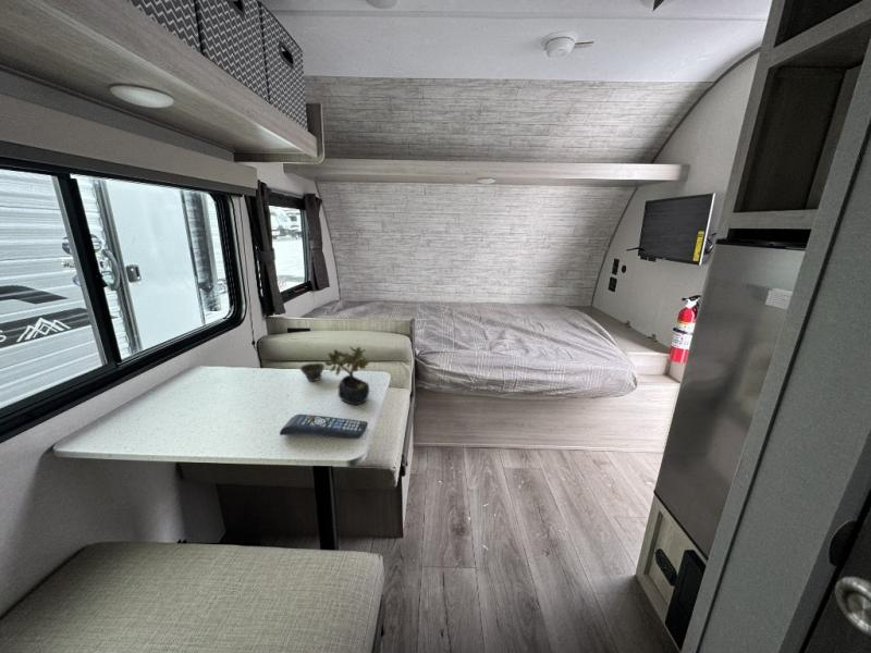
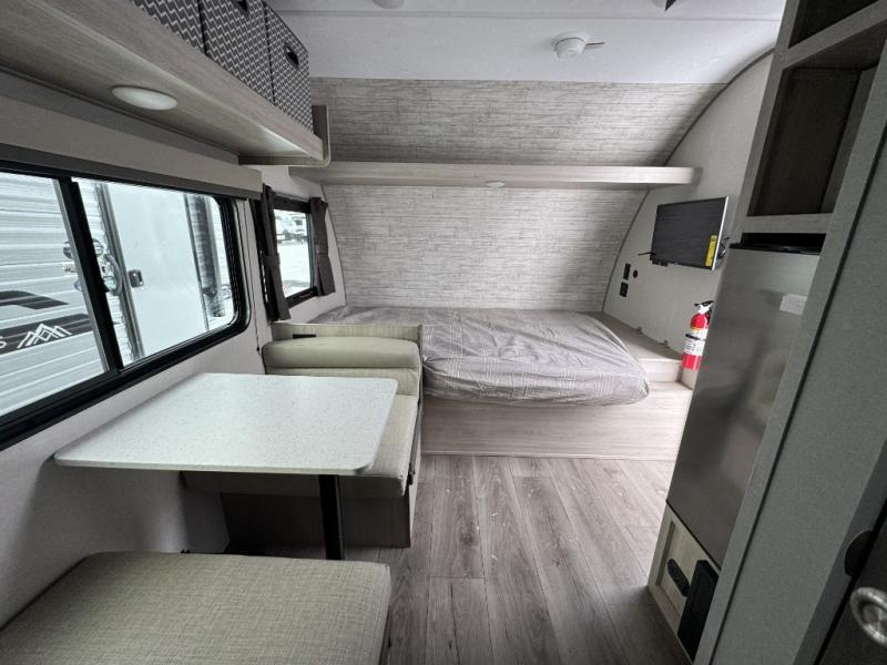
- cup [299,362,326,382]
- remote control [279,414,369,440]
- succulent plant [323,346,370,406]
